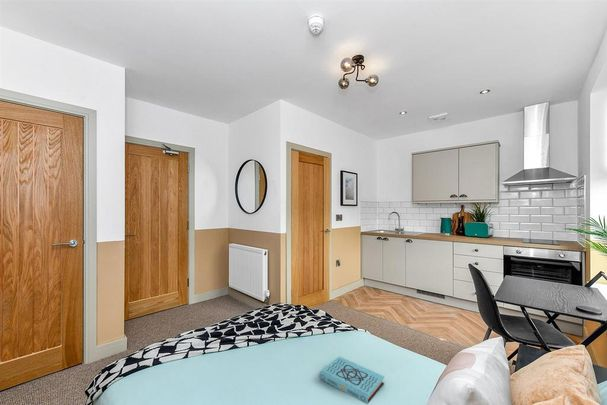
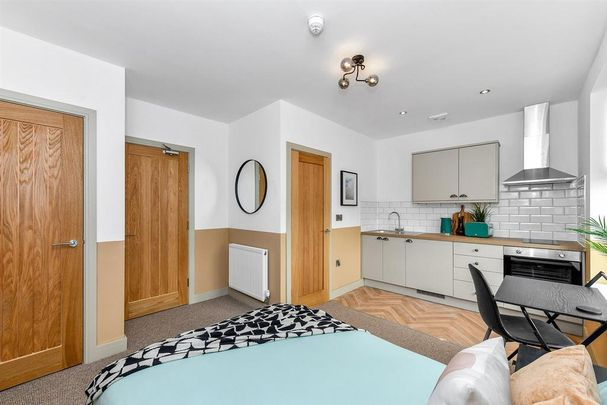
- book [319,355,385,405]
